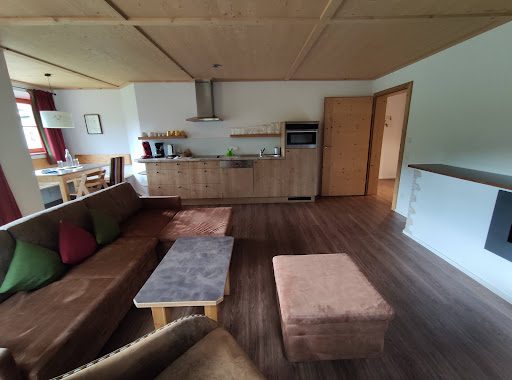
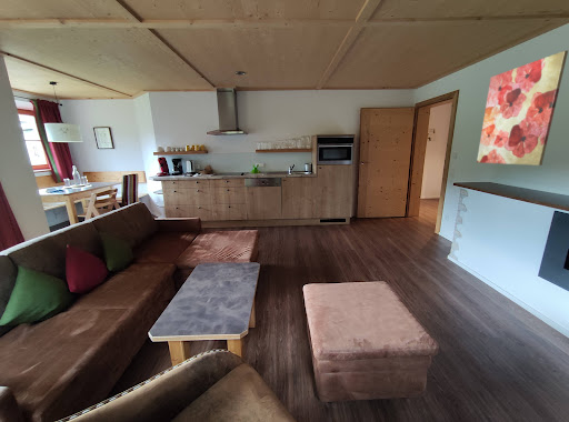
+ wall art [476,50,569,167]
